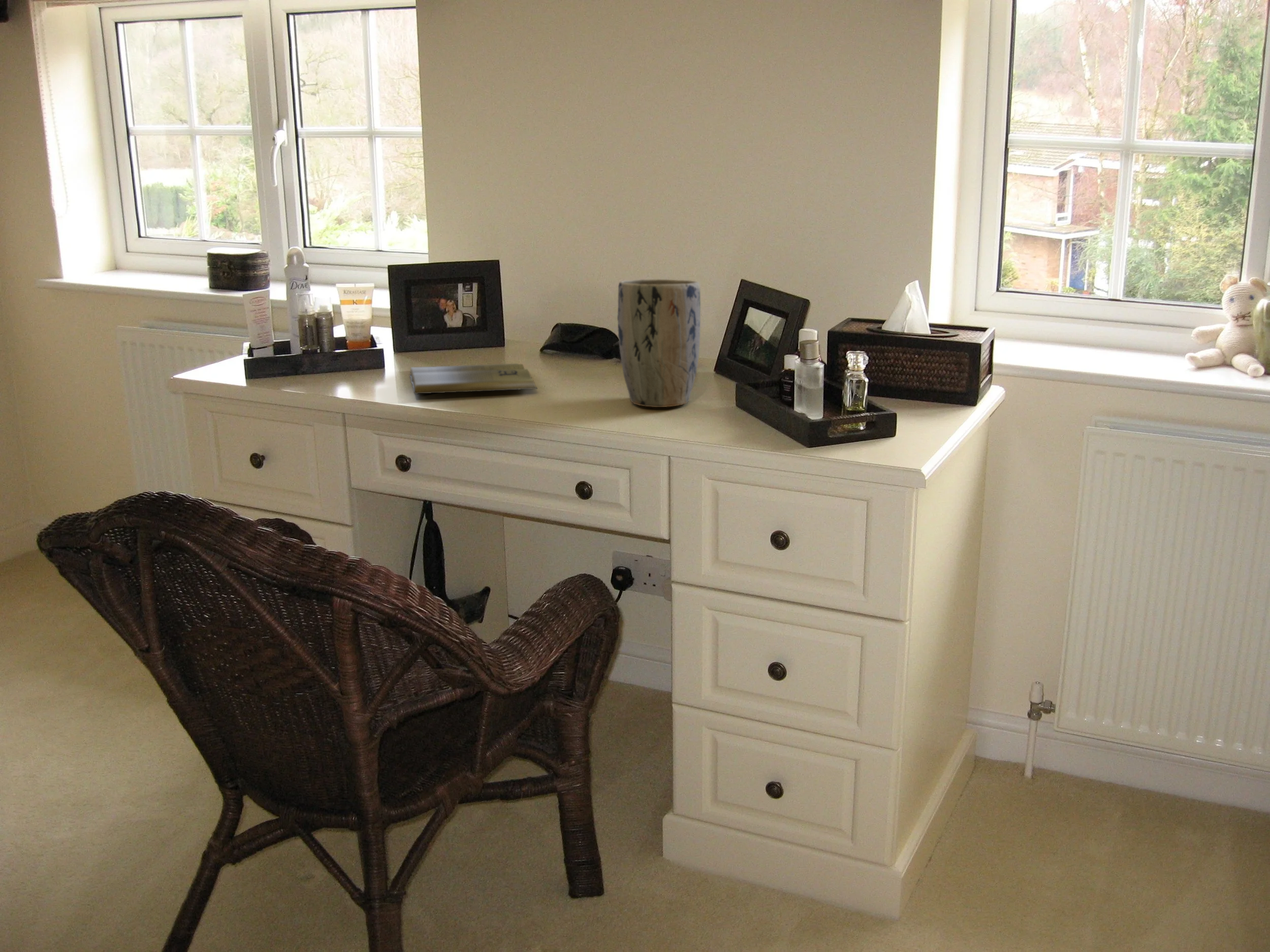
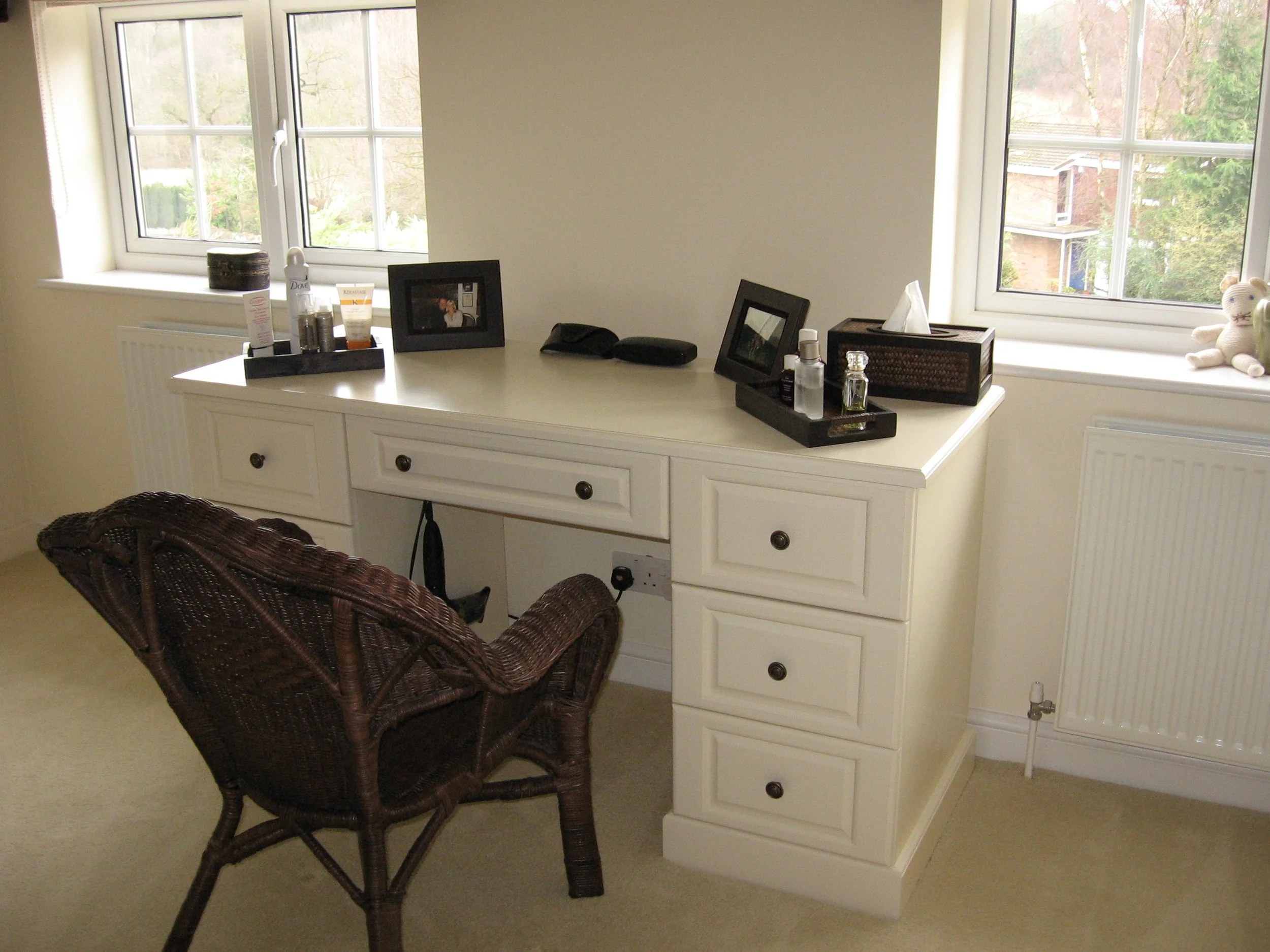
- book [409,363,538,395]
- plant pot [617,279,701,408]
